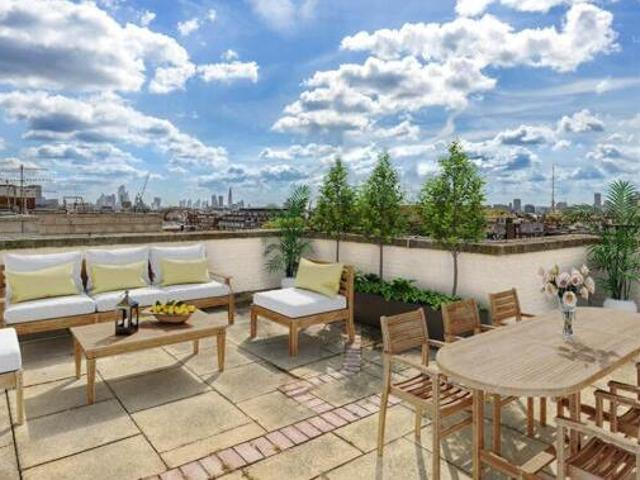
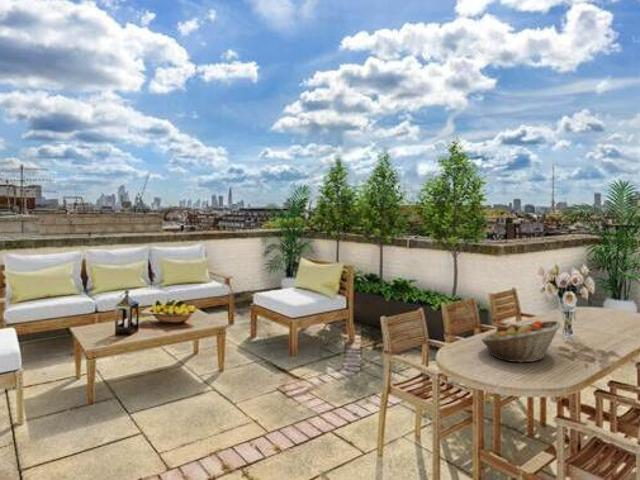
+ fruit basket [480,319,562,363]
